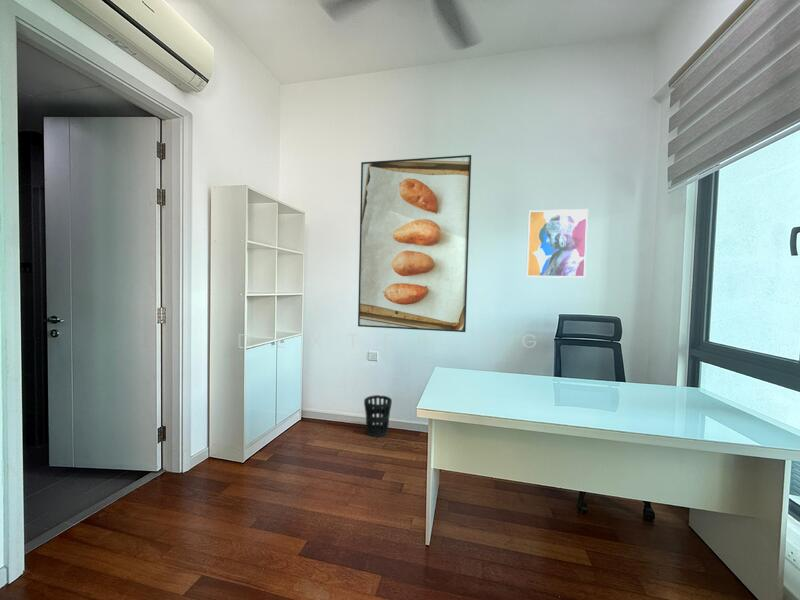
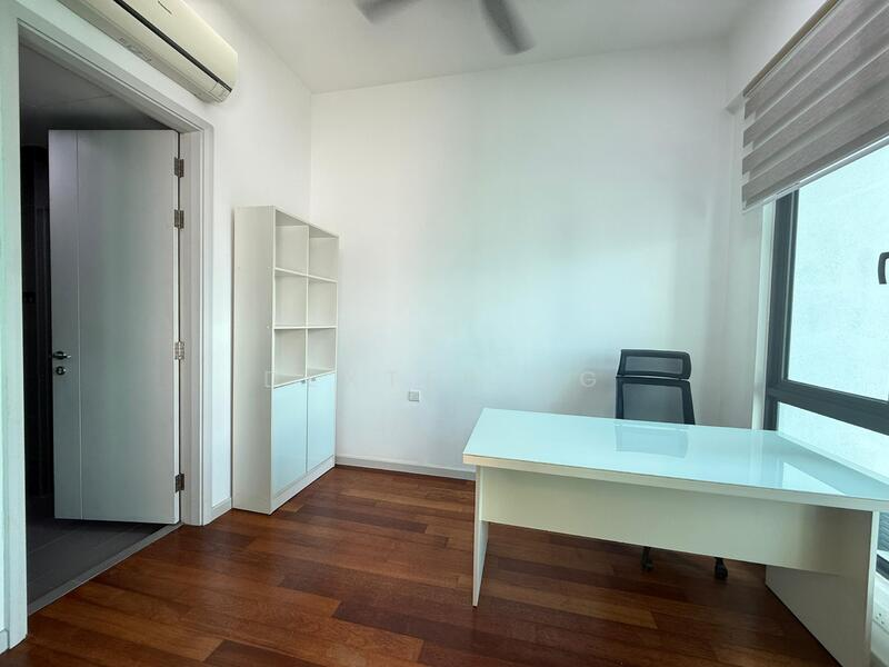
- wall art [525,208,589,279]
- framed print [357,154,472,333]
- wastebasket [363,394,393,438]
